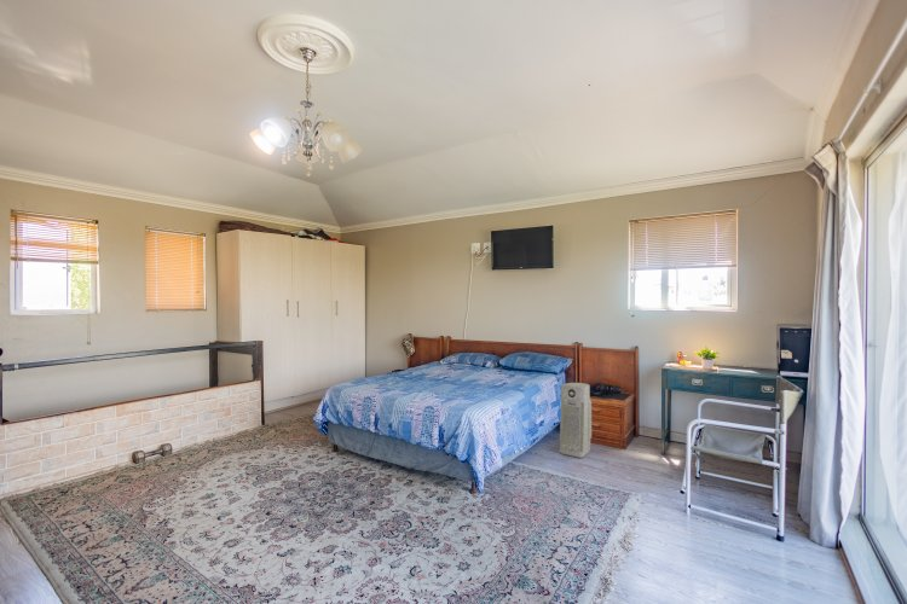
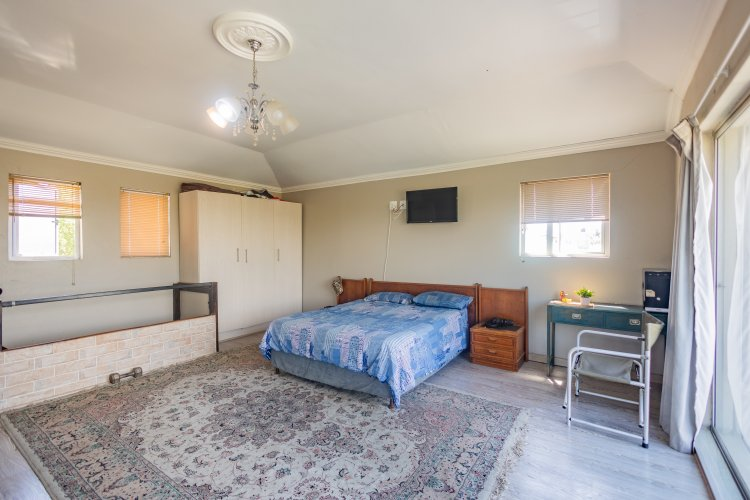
- air purifier [559,382,593,459]
